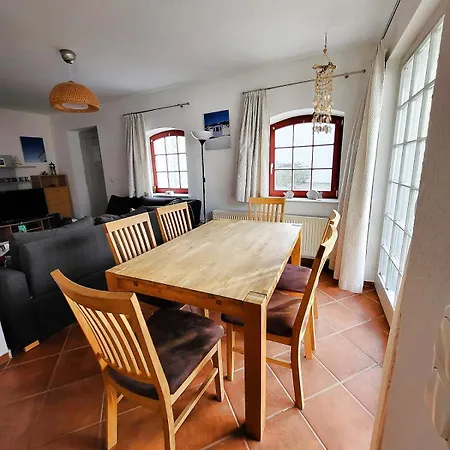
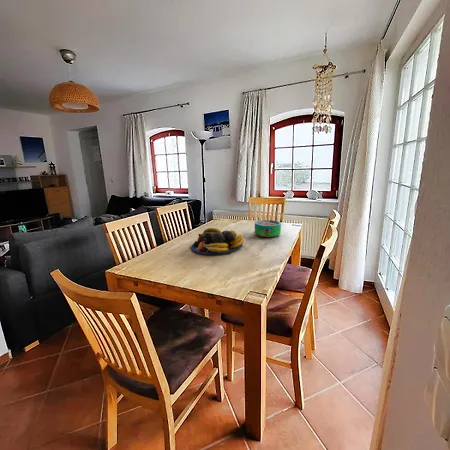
+ fruit bowl [190,227,245,256]
+ decorative bowl [254,219,282,239]
